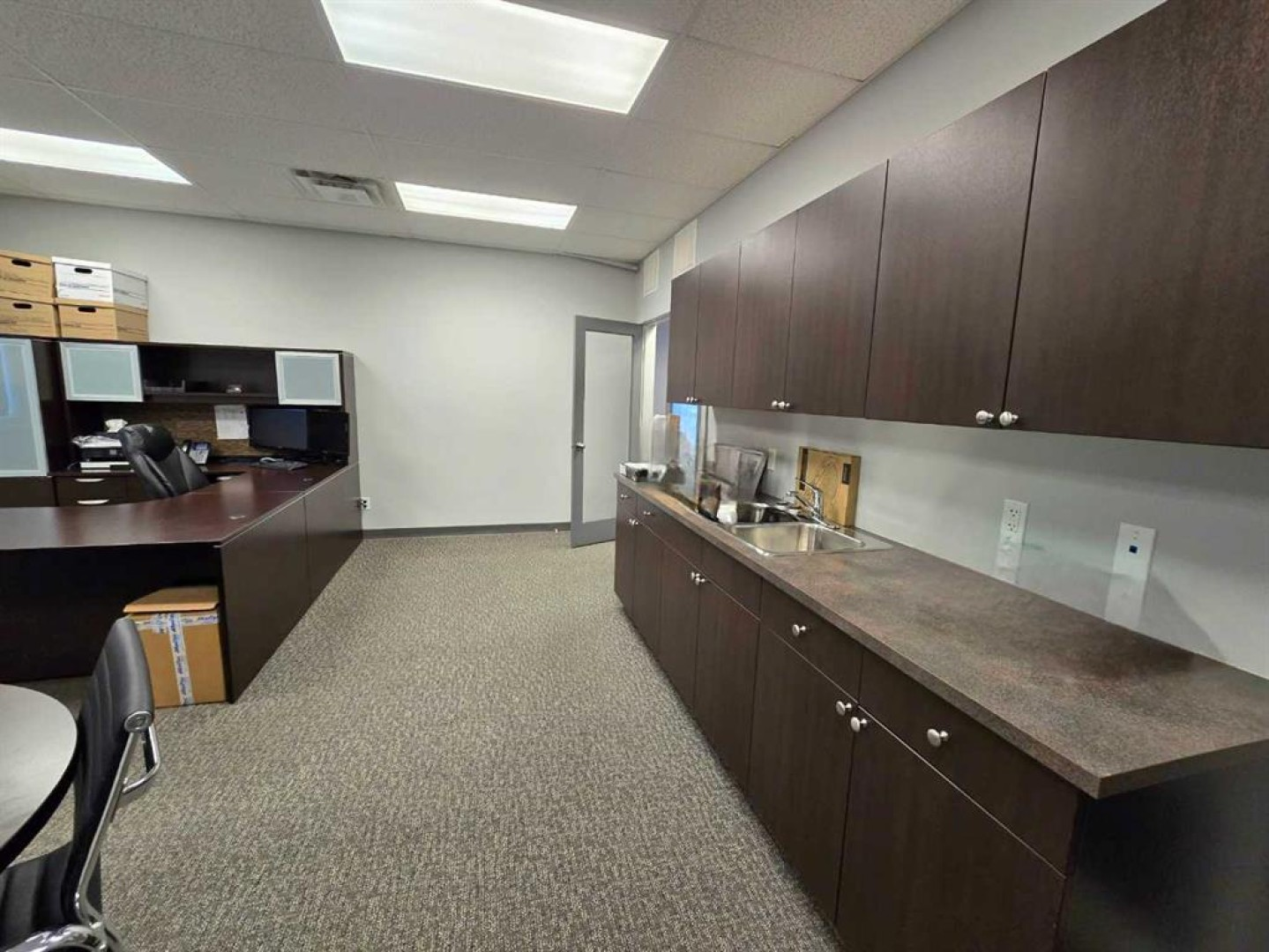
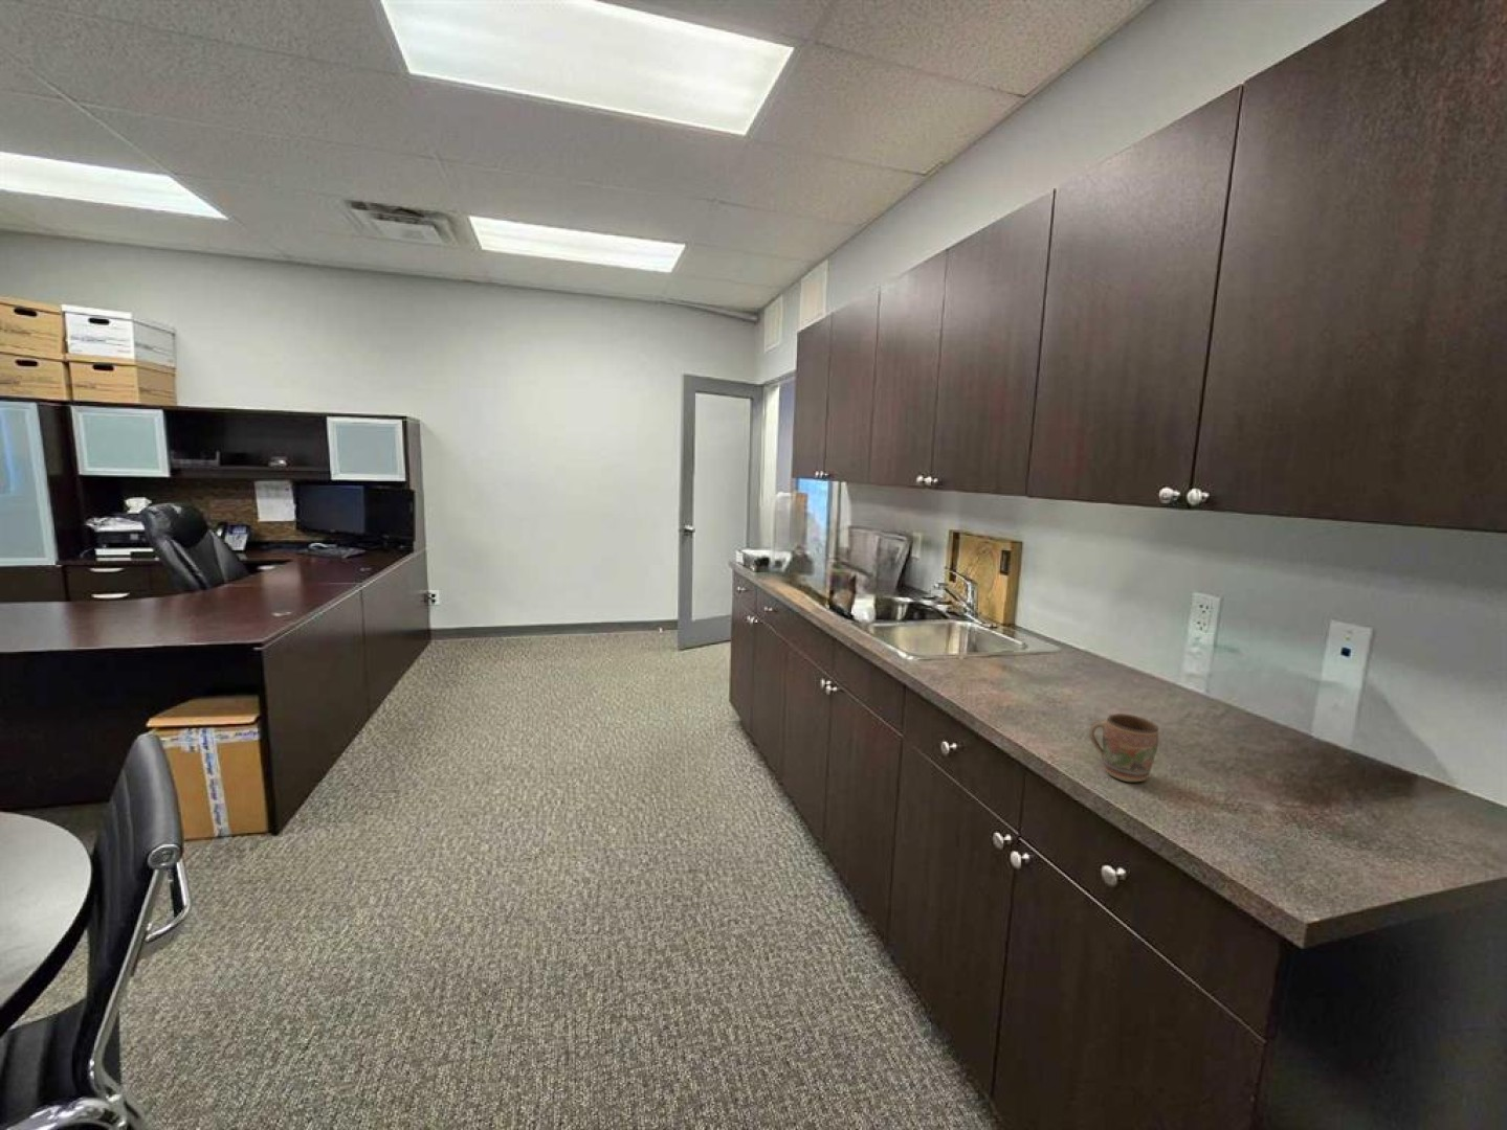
+ mug [1089,712,1159,782]
